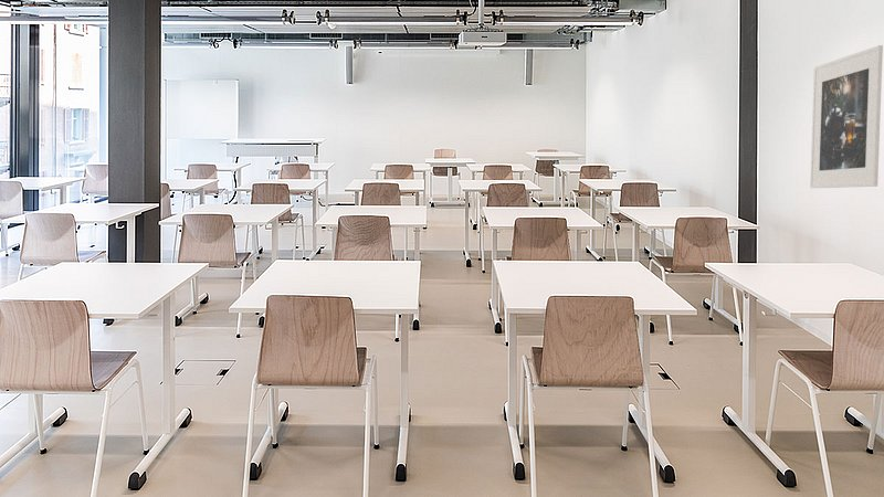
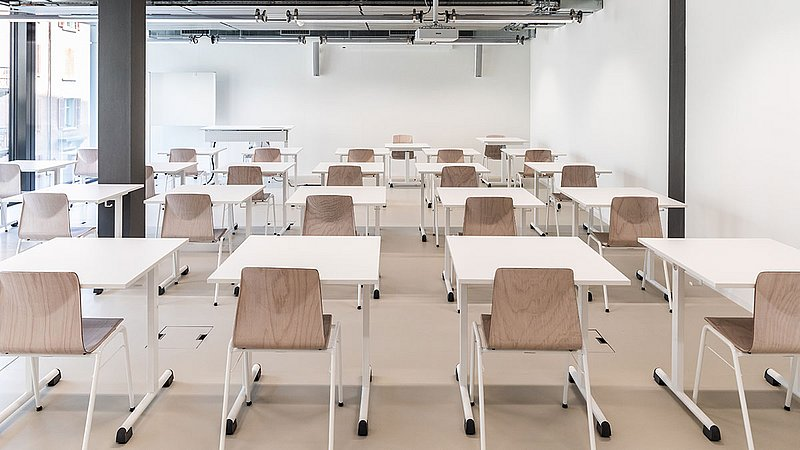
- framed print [809,44,884,189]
